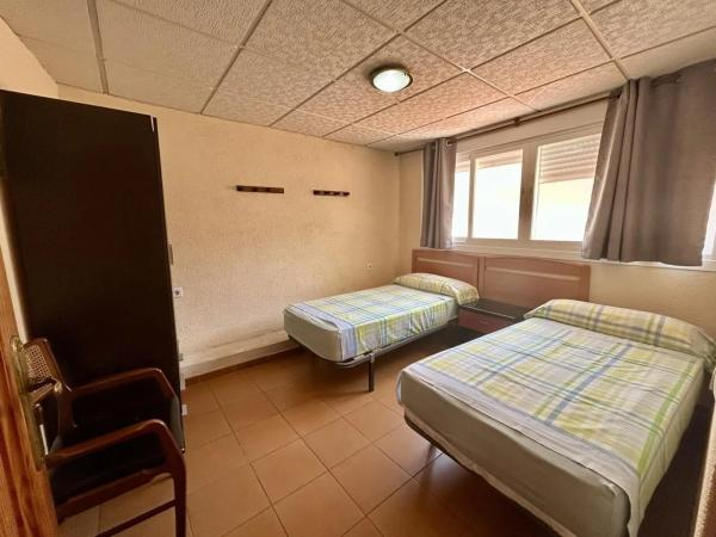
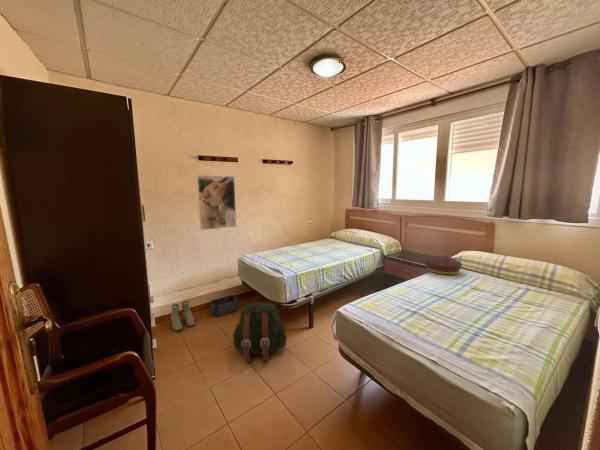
+ storage bin [209,294,239,318]
+ cushion [424,254,463,276]
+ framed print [196,174,237,231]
+ backpack [231,301,288,363]
+ boots [170,300,195,332]
